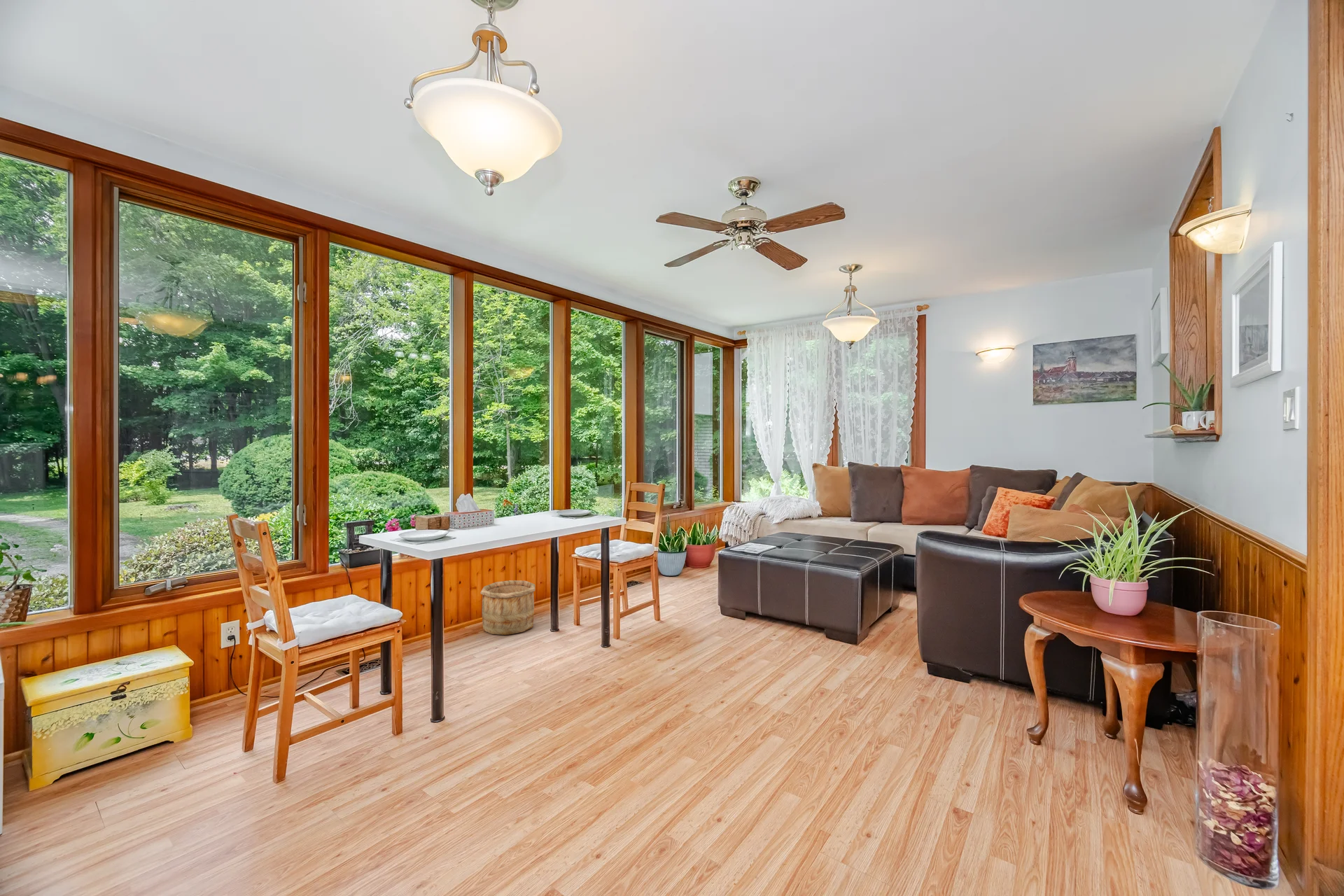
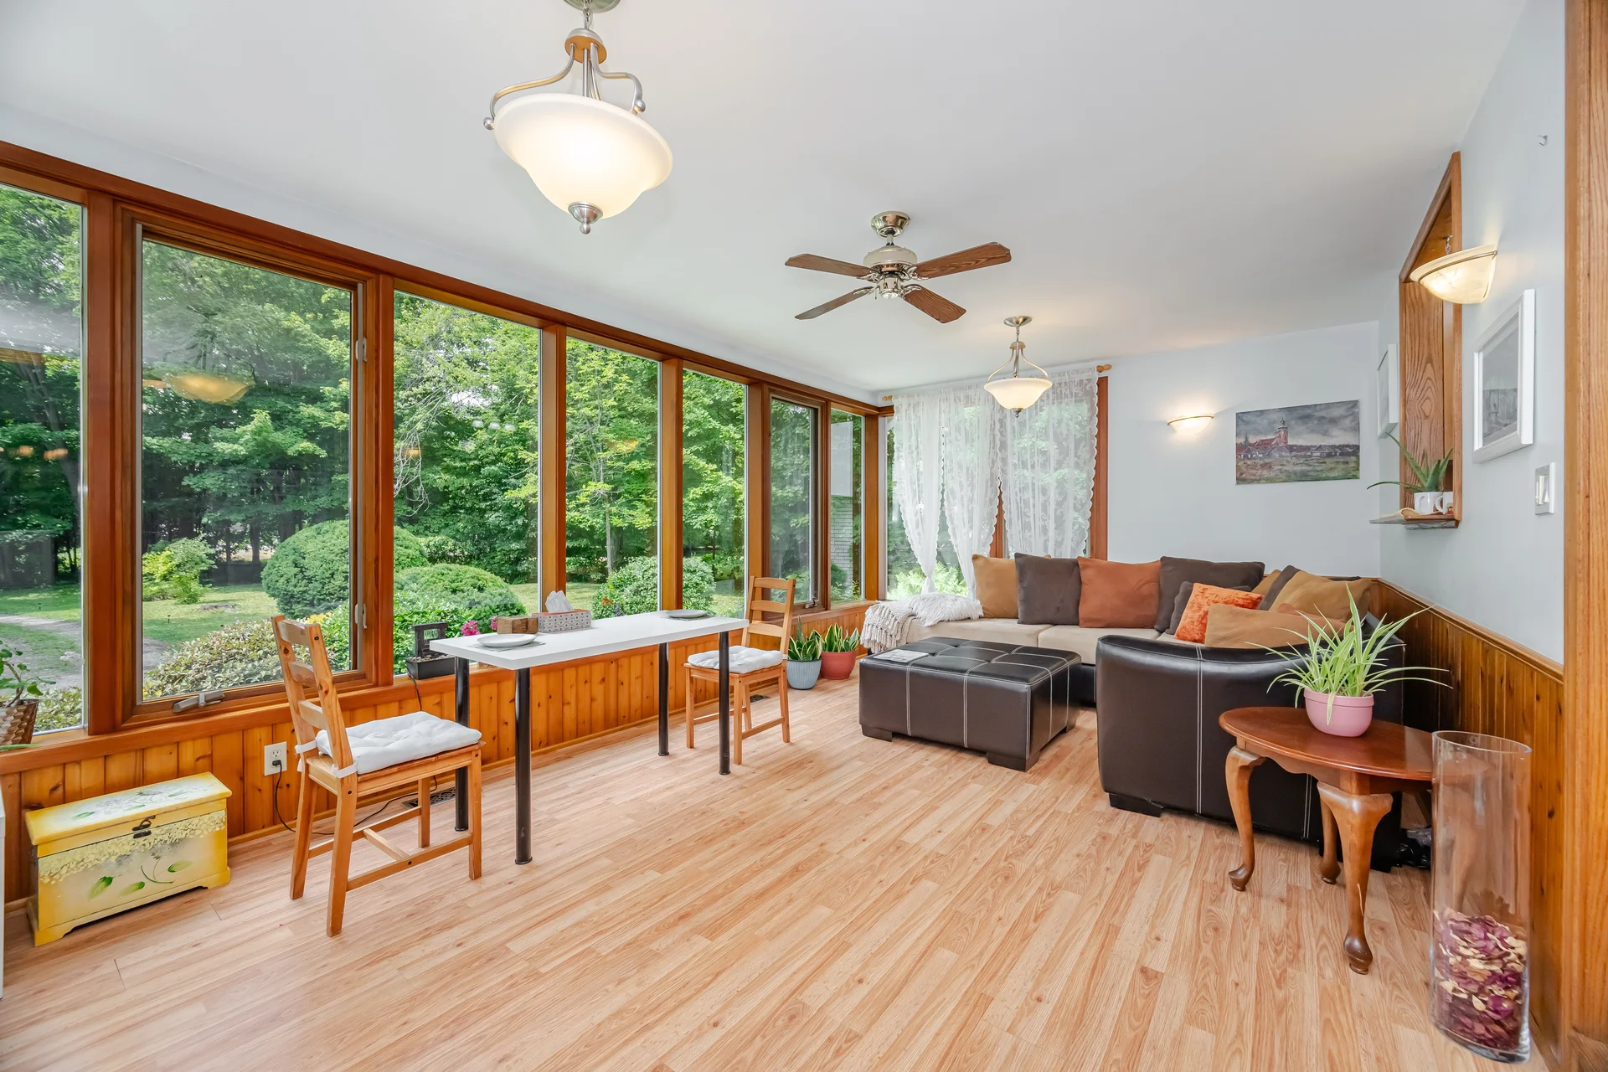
- wooden bucket [479,580,536,636]
